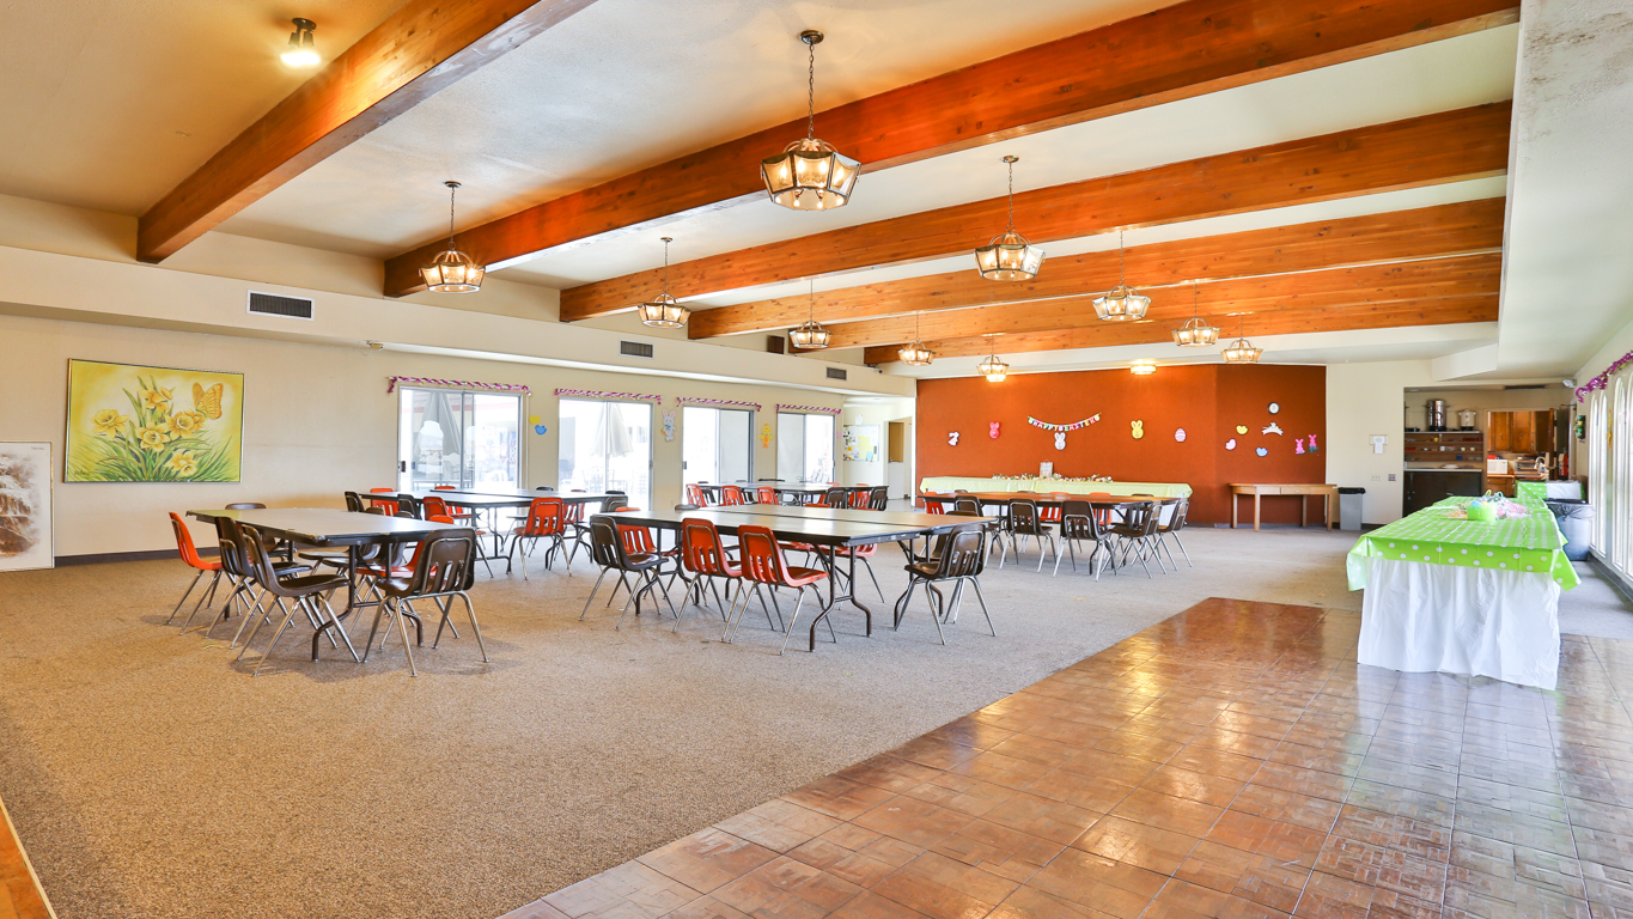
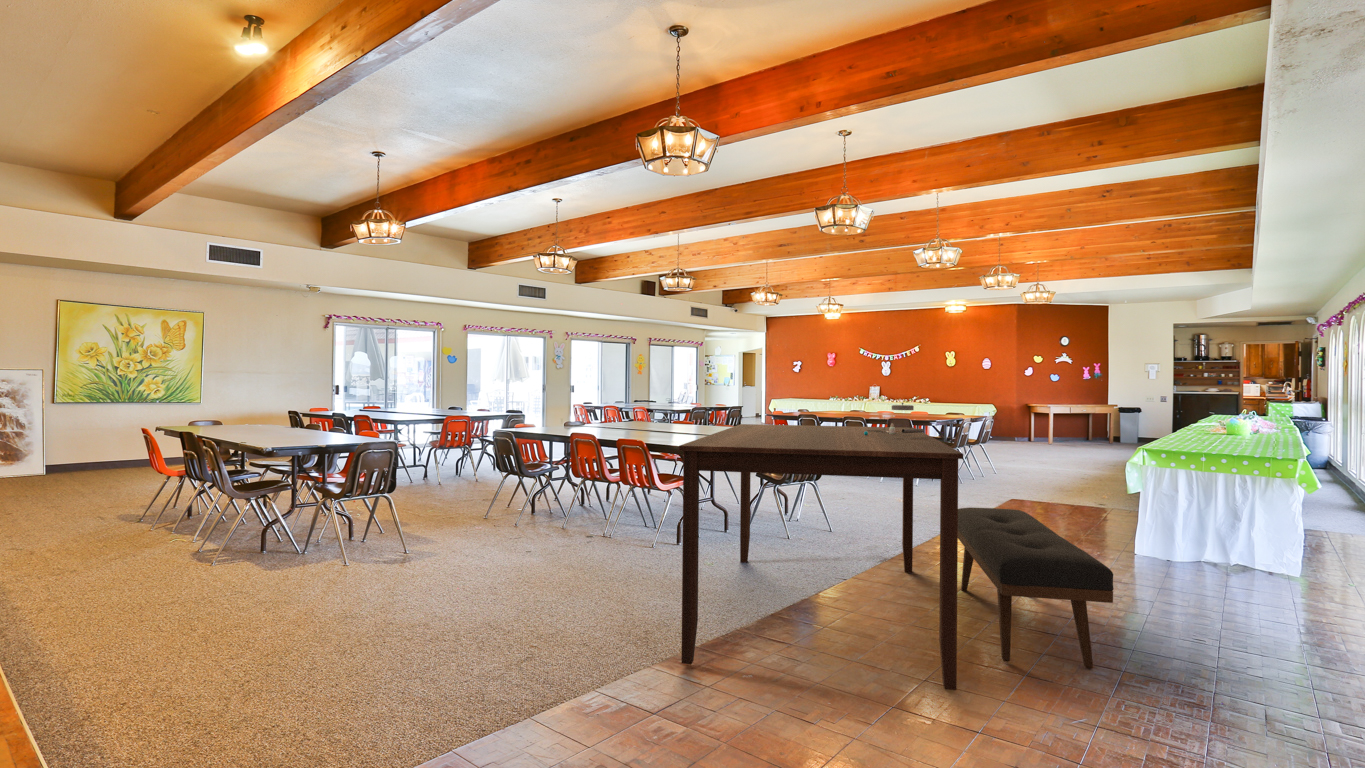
+ dining table [678,402,1115,691]
